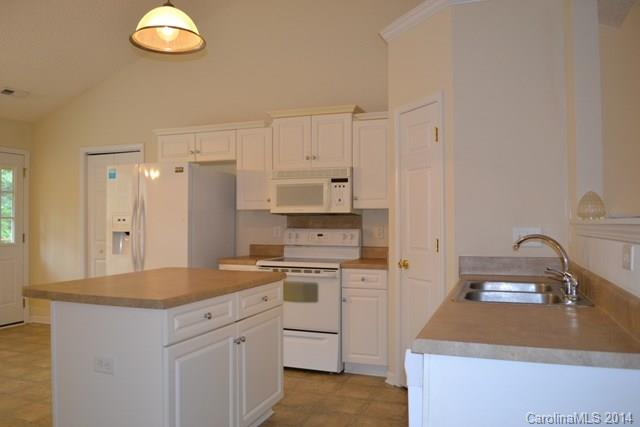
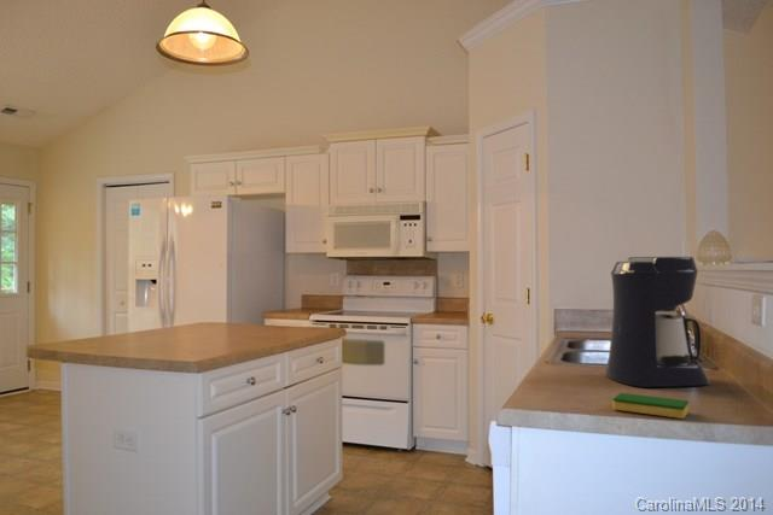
+ dish sponge [612,392,690,420]
+ coffee maker [604,256,711,388]
